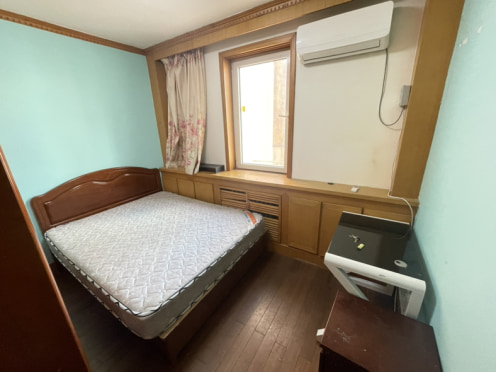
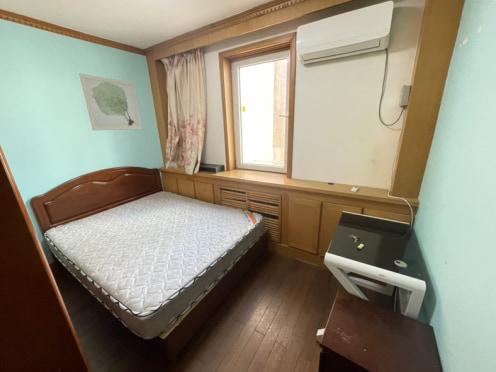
+ wall art [78,72,143,131]
